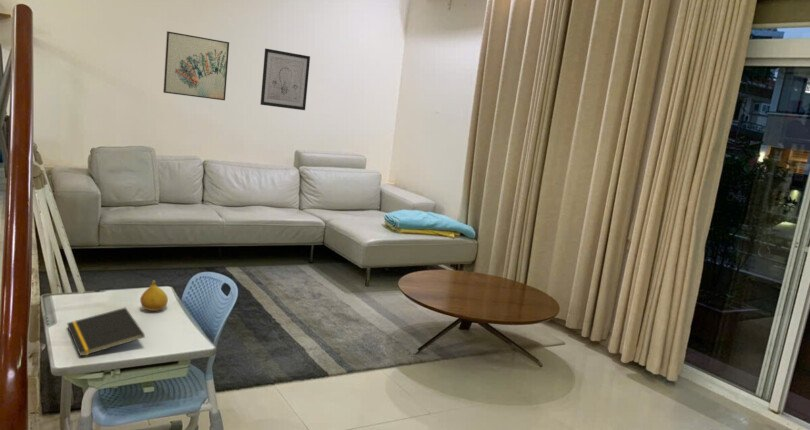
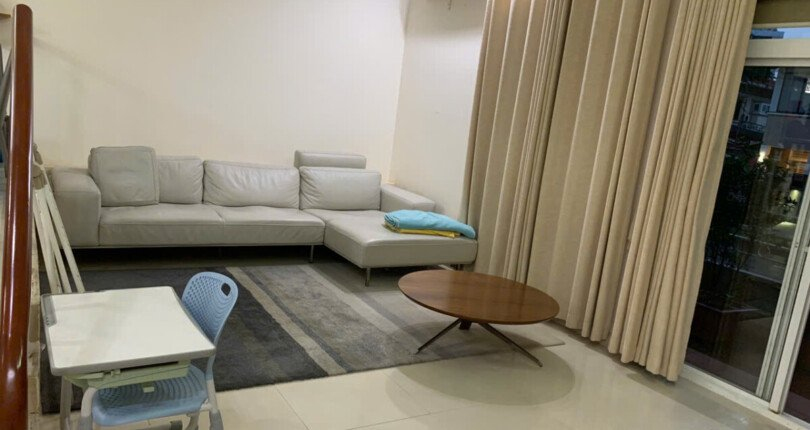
- notepad [66,307,146,358]
- wall art [162,30,230,101]
- wall art [259,48,311,111]
- fruit [139,280,169,312]
